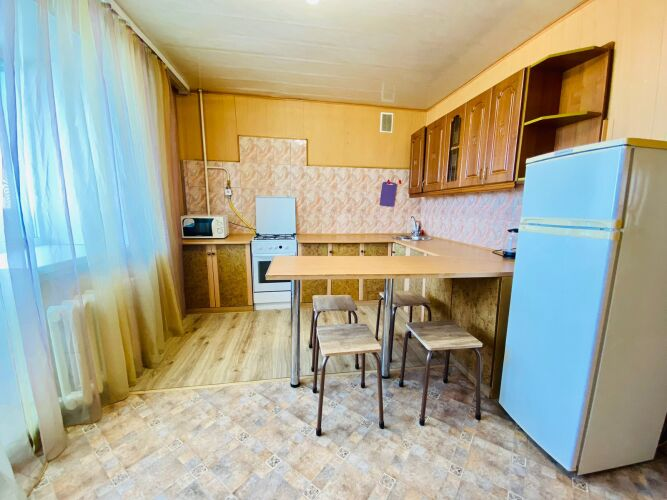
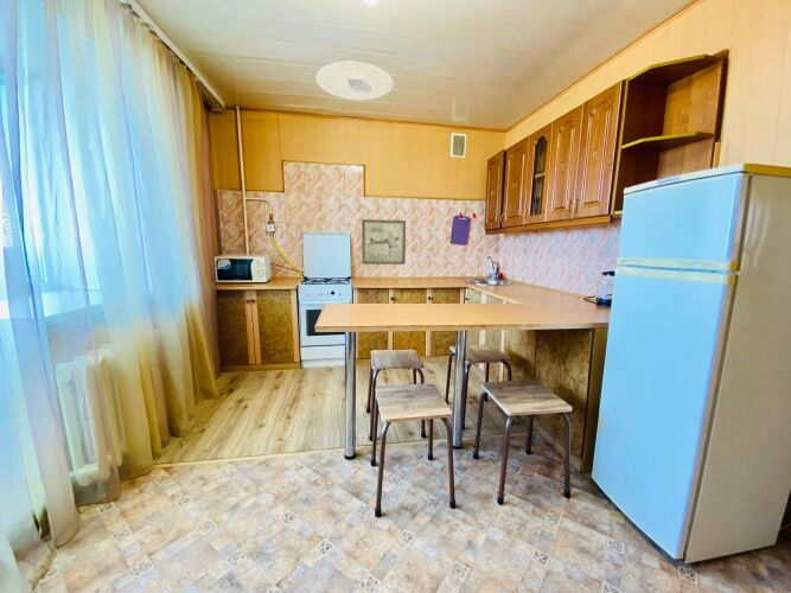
+ ceiling light [315,60,395,101]
+ wall art [361,218,407,266]
